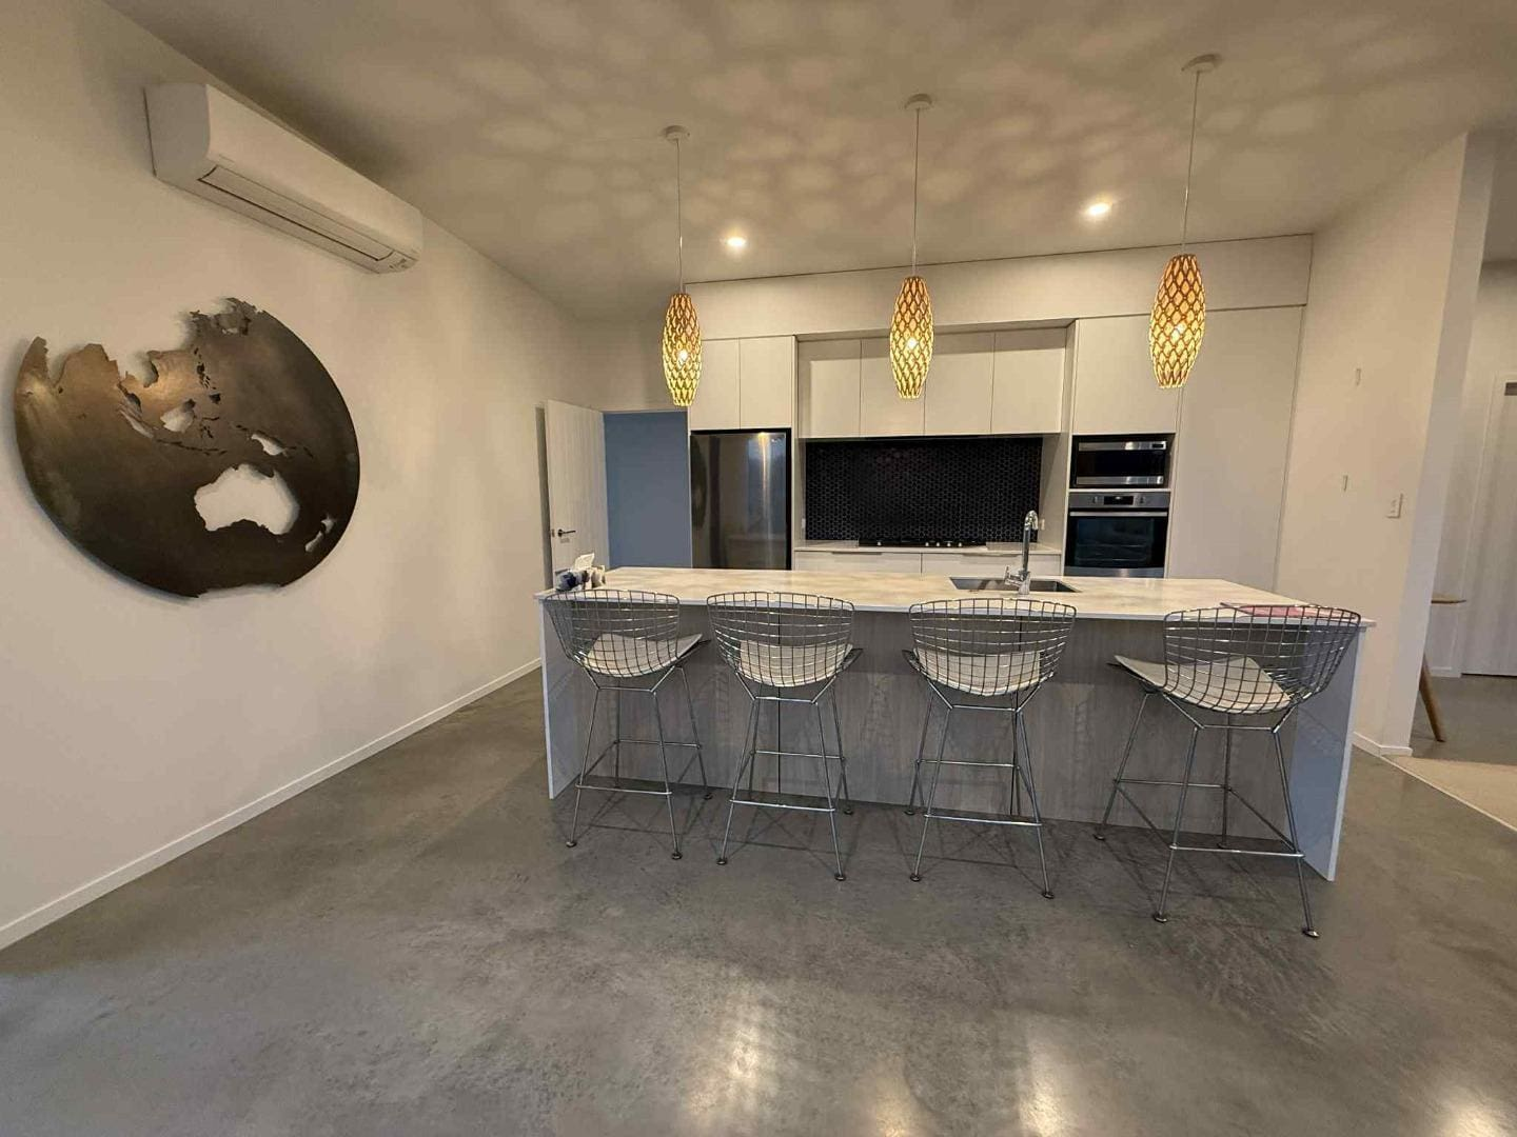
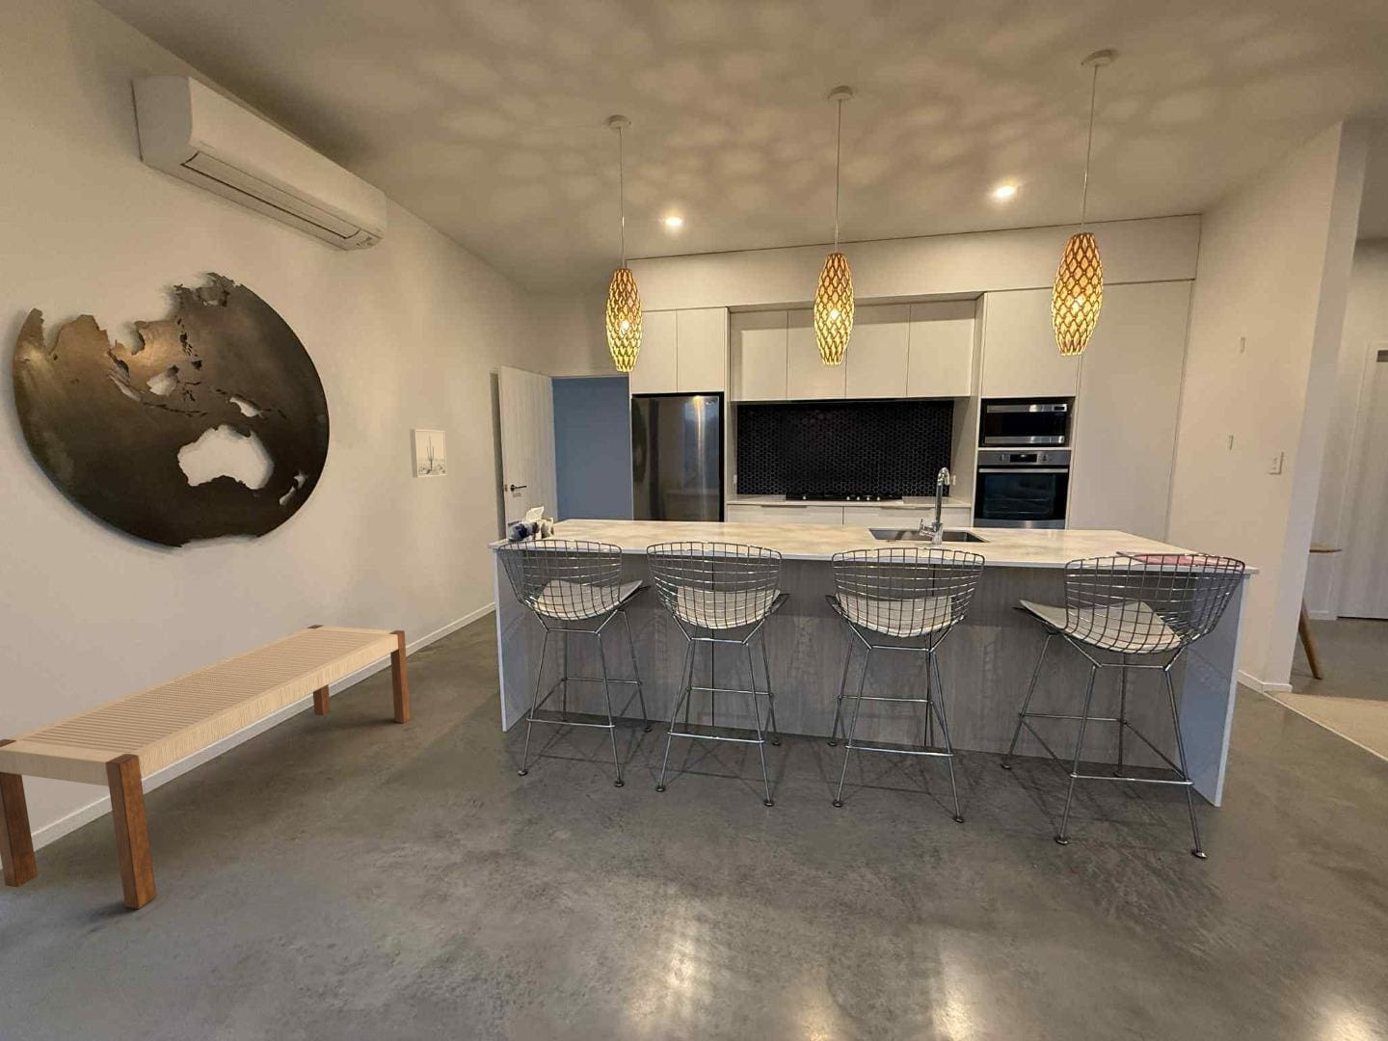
+ wall art [409,428,448,478]
+ bench [0,623,411,910]
